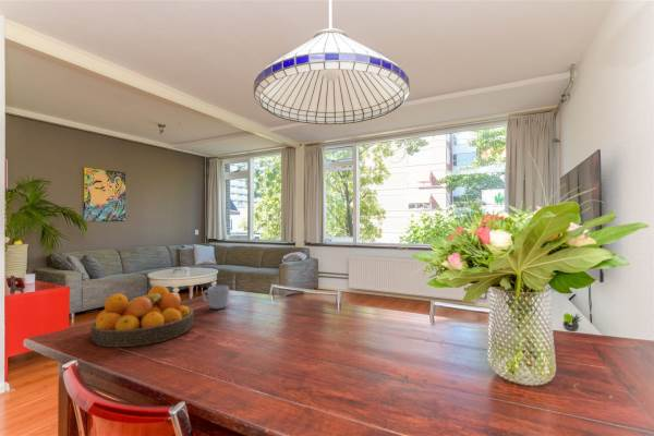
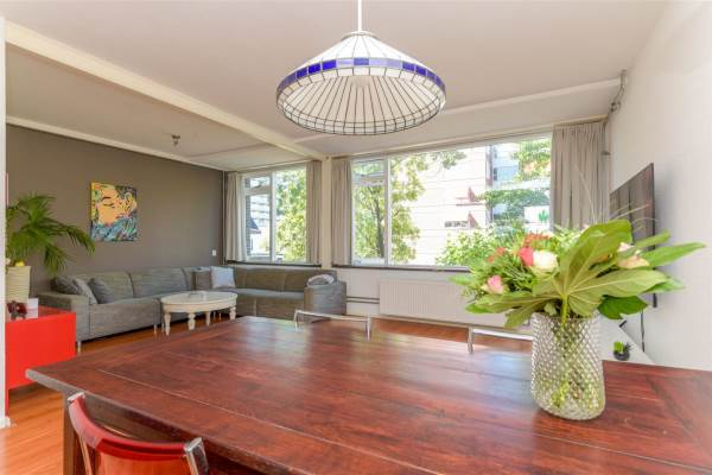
- fruit bowl [90,284,195,348]
- mug [201,284,230,310]
